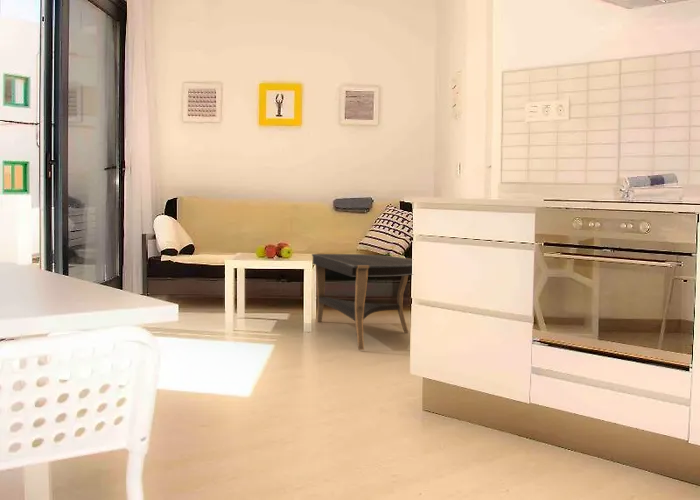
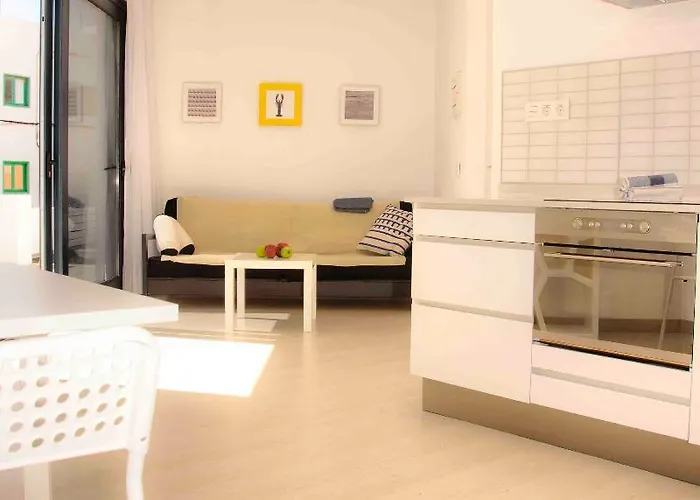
- coffee table [311,253,413,351]
